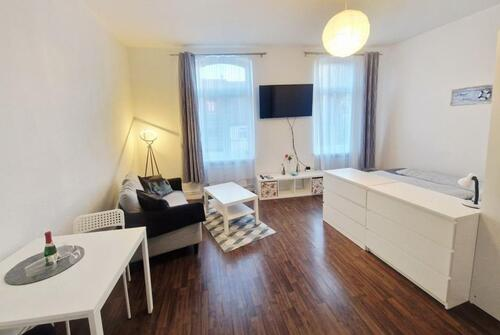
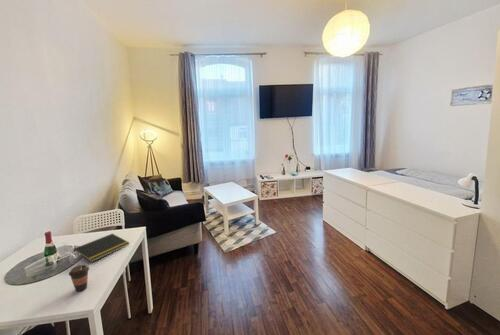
+ notepad [73,233,130,263]
+ coffee cup [68,264,90,292]
